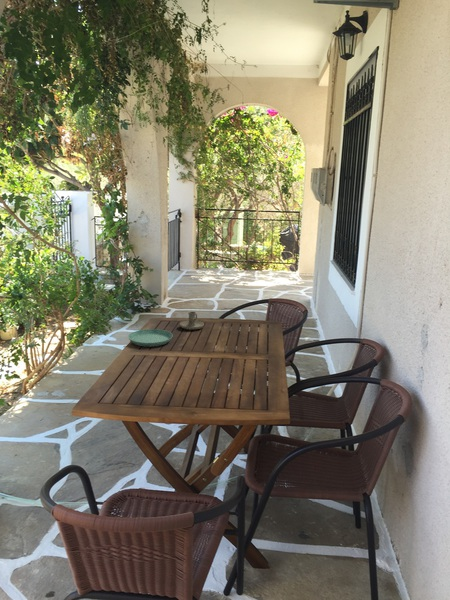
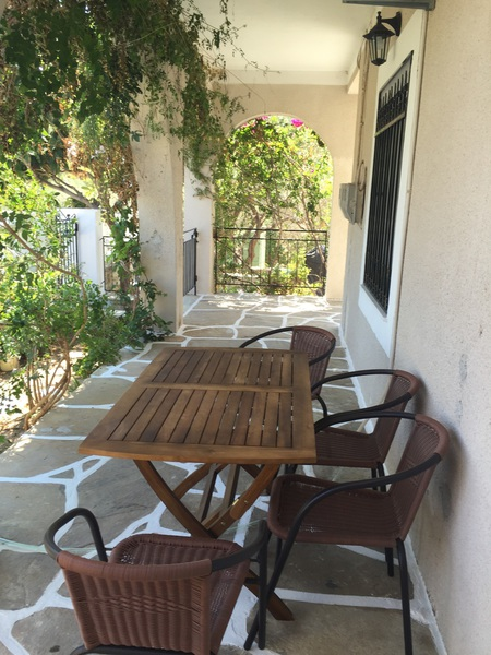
- saucer [127,328,174,348]
- candle holder [179,311,205,331]
